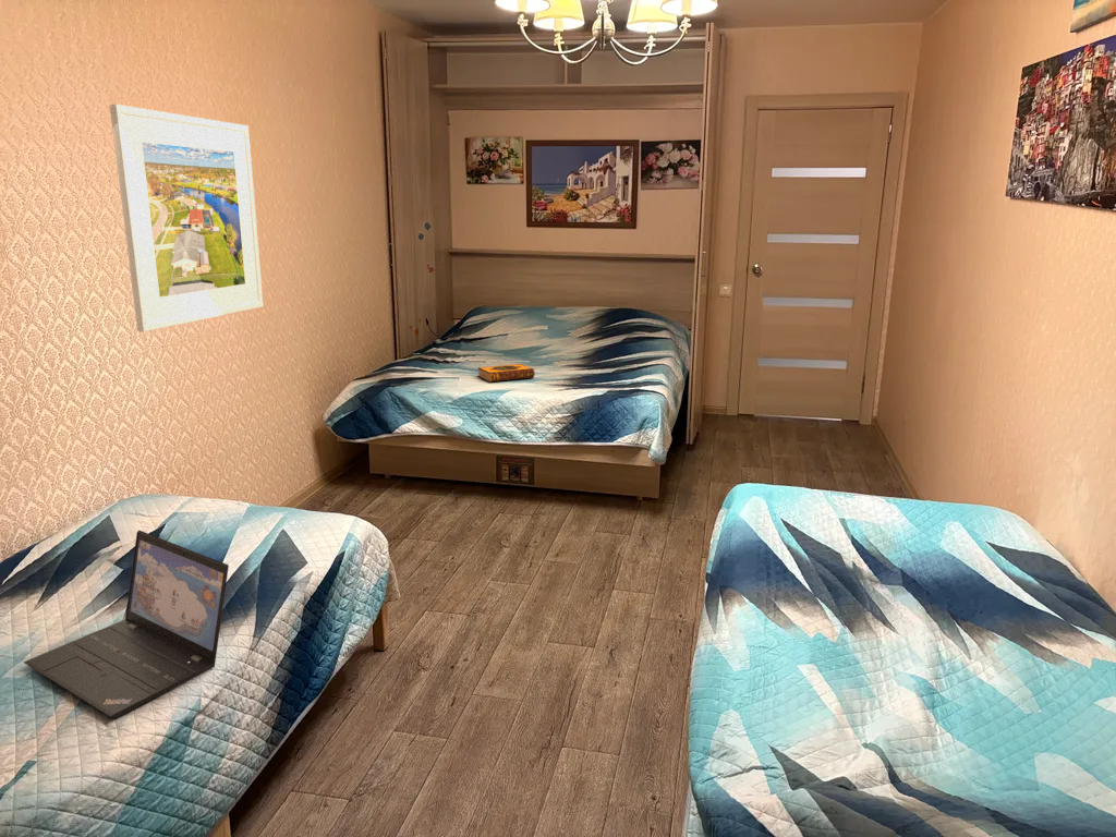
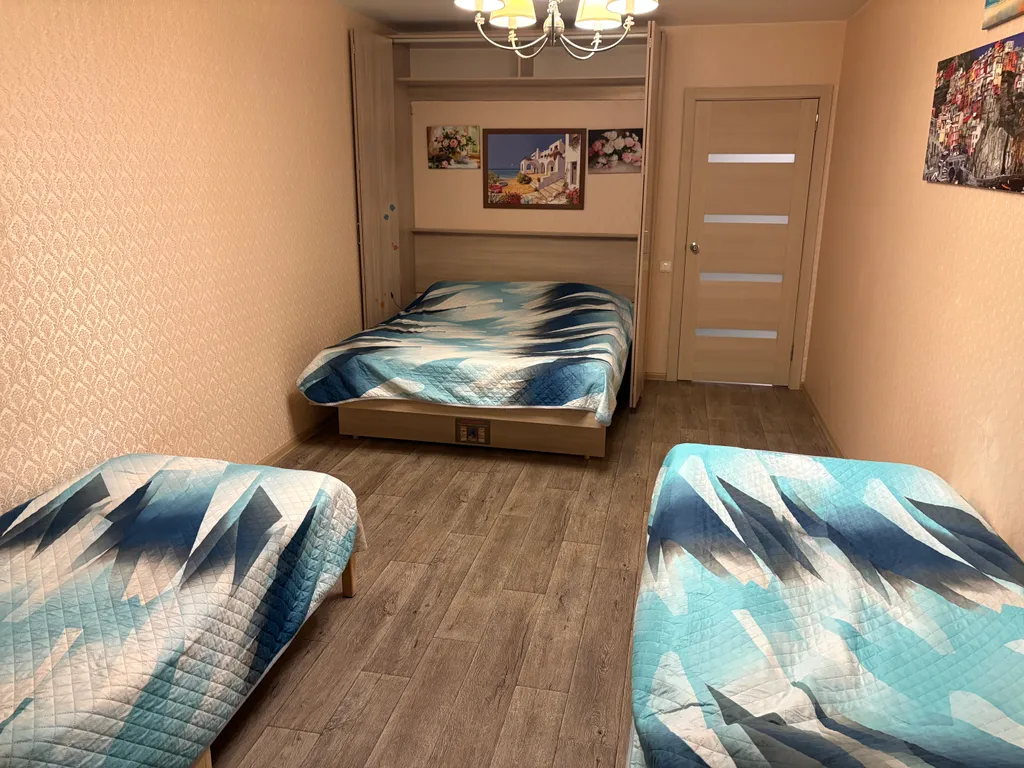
- laptop [23,530,230,718]
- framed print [109,104,264,333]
- hardback book [477,363,536,384]
